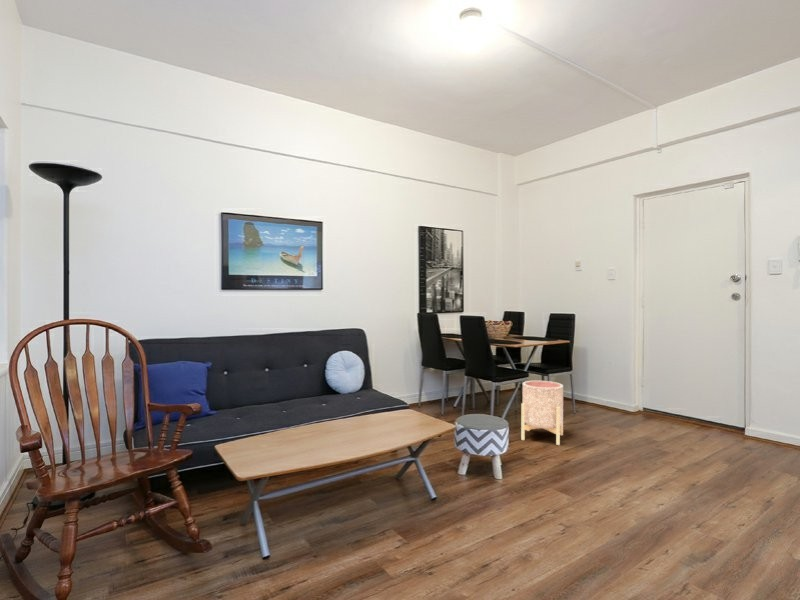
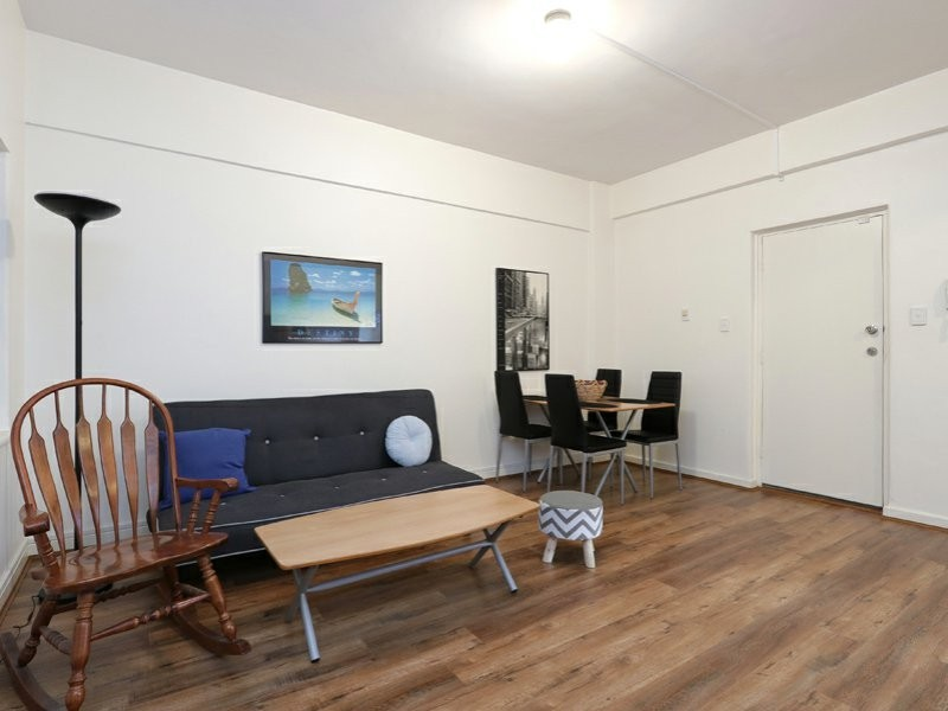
- planter [520,380,564,446]
